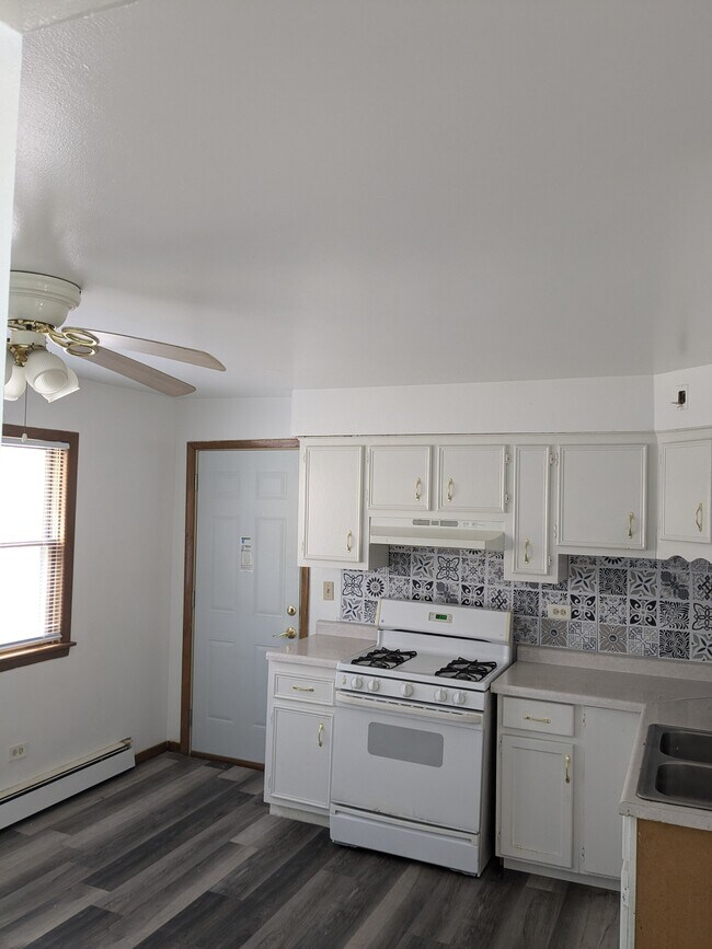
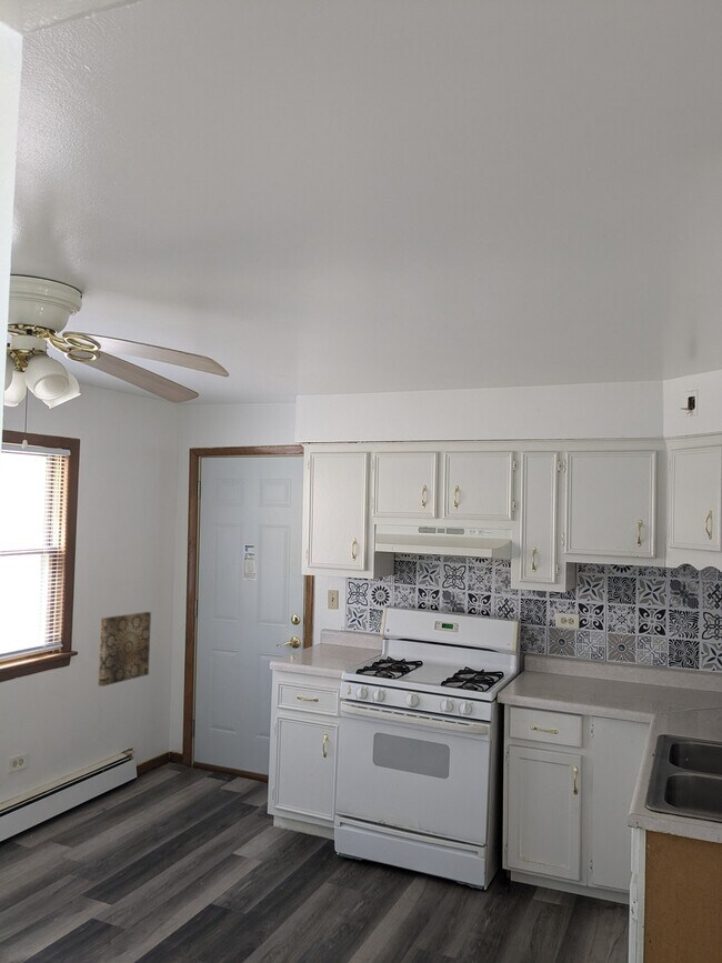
+ wall art [97,611,152,688]
